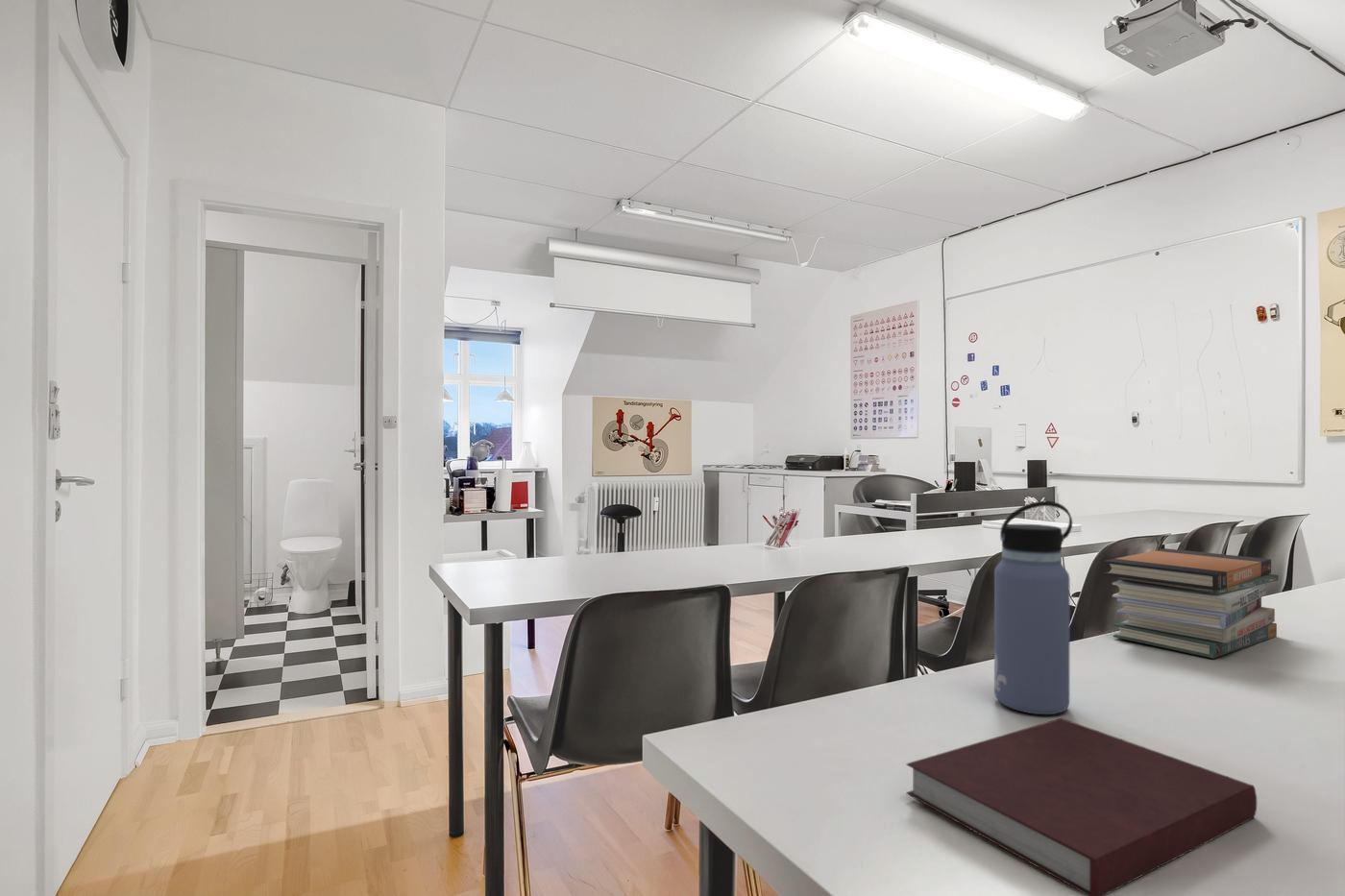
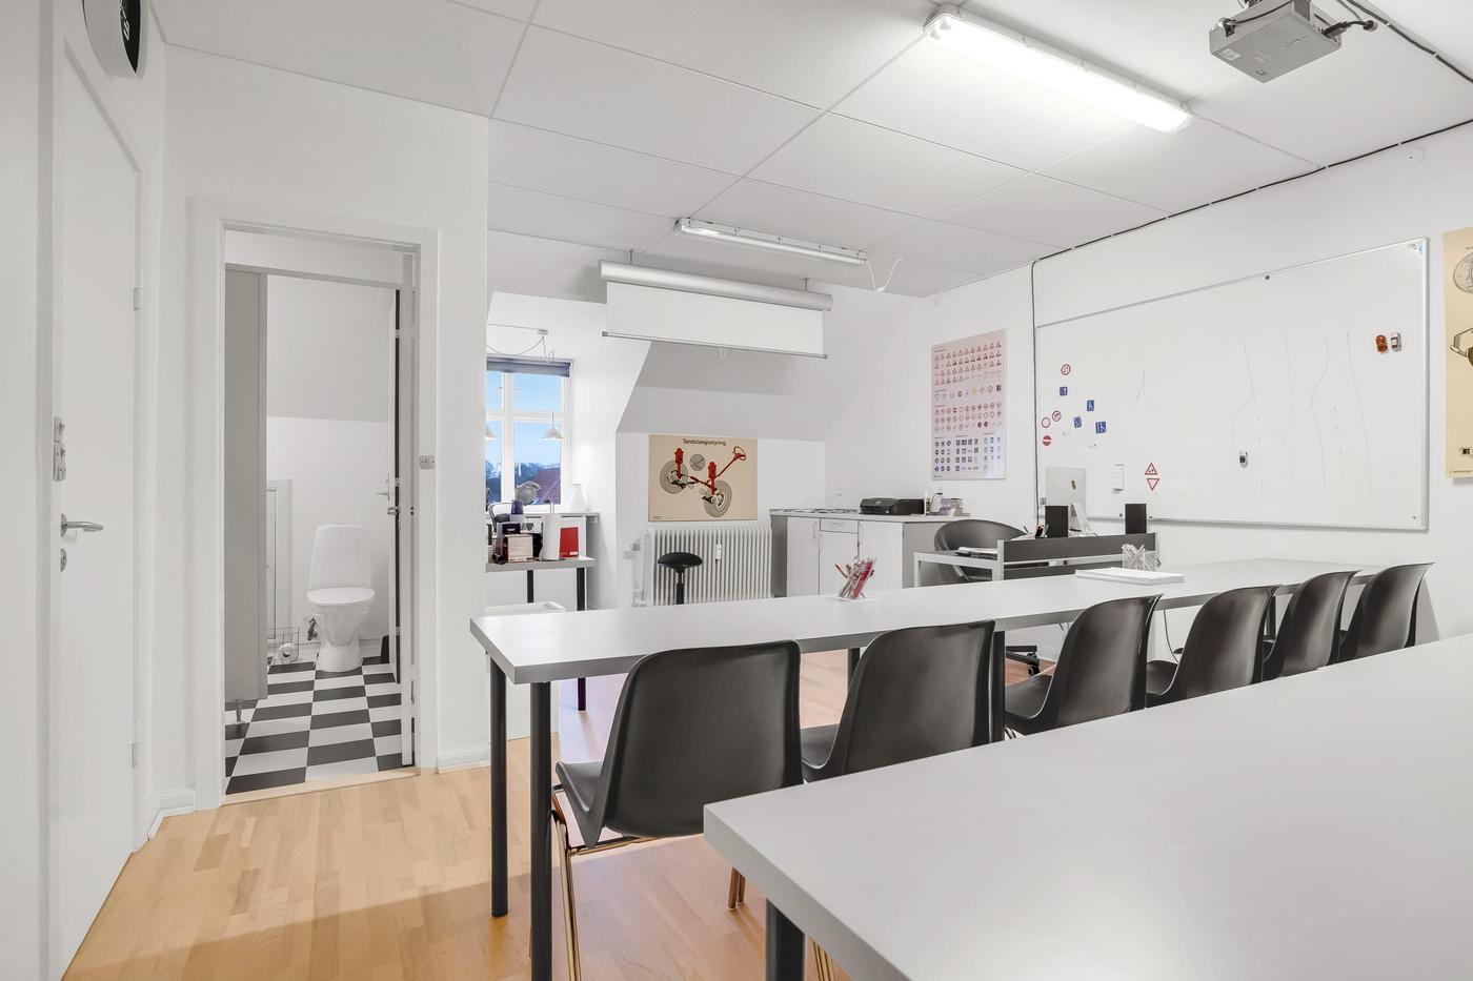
- book stack [1103,547,1280,660]
- notebook [906,717,1258,896]
- water bottle [993,500,1073,715]
